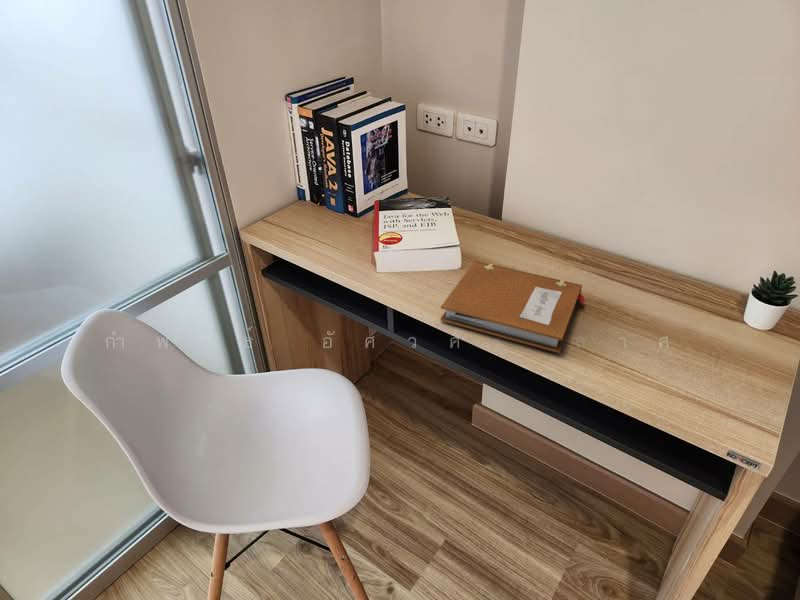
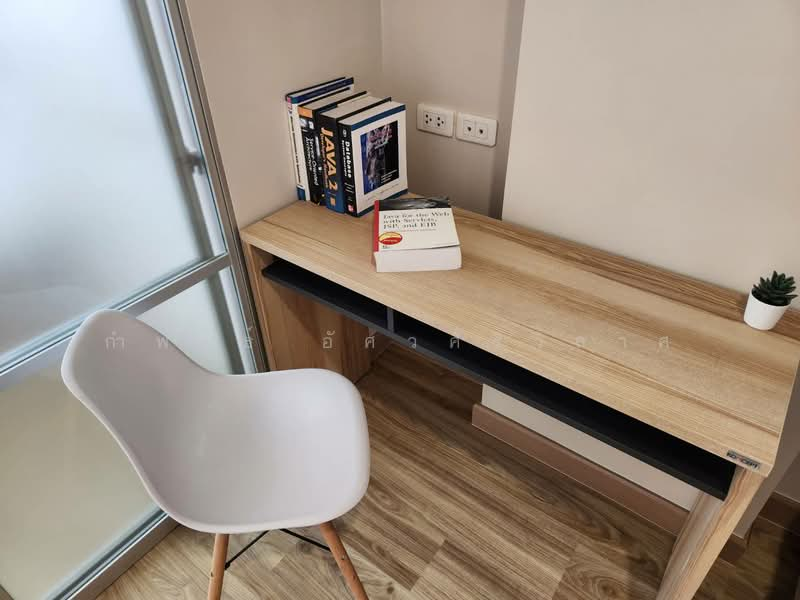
- notebook [439,260,586,354]
